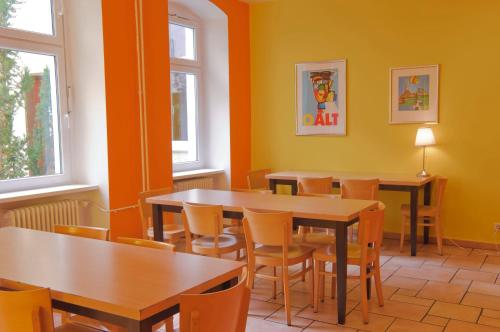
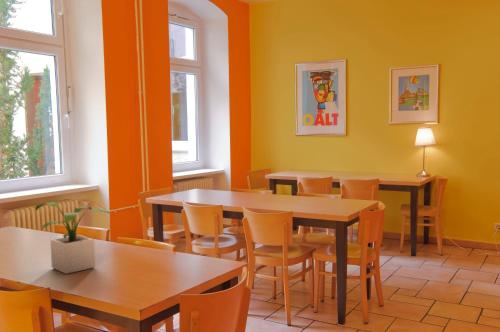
+ potted plant [34,201,112,275]
